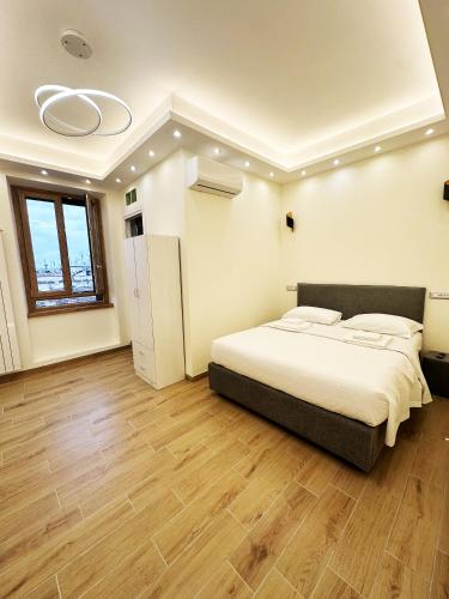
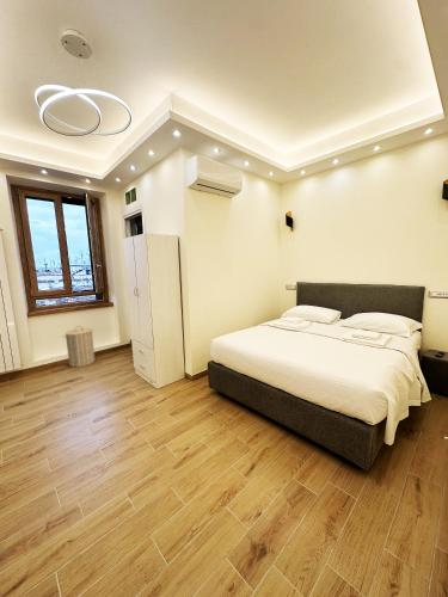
+ laundry hamper [62,325,96,368]
